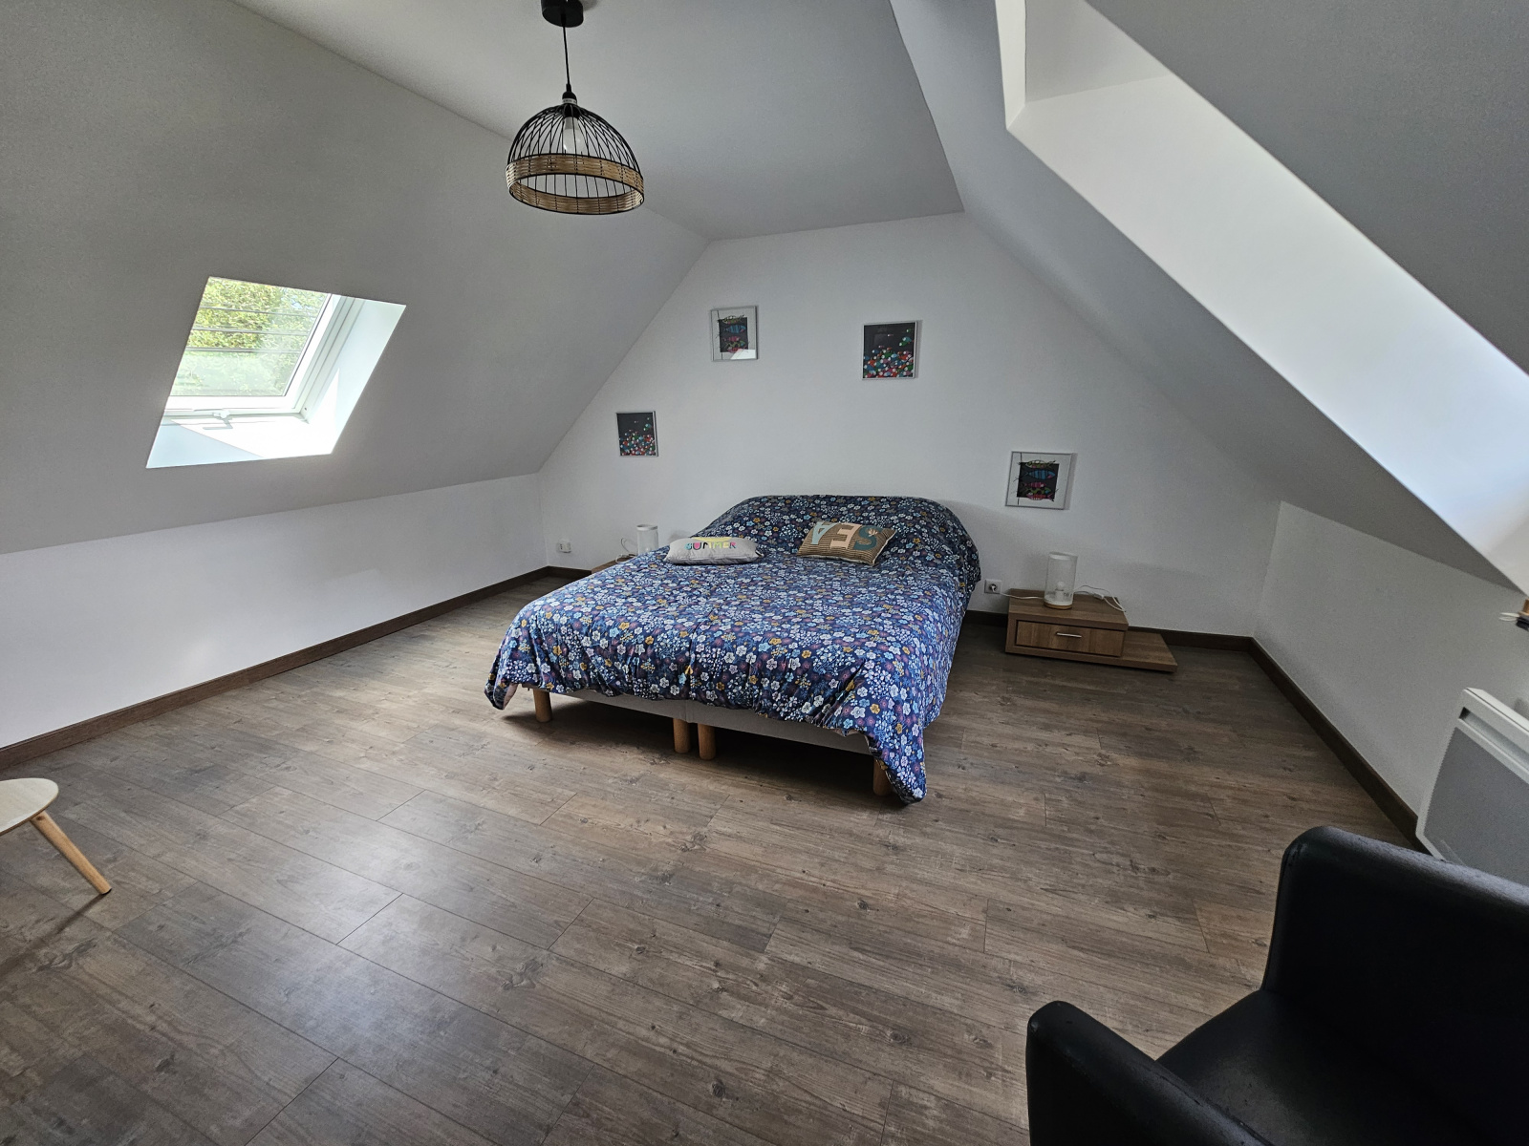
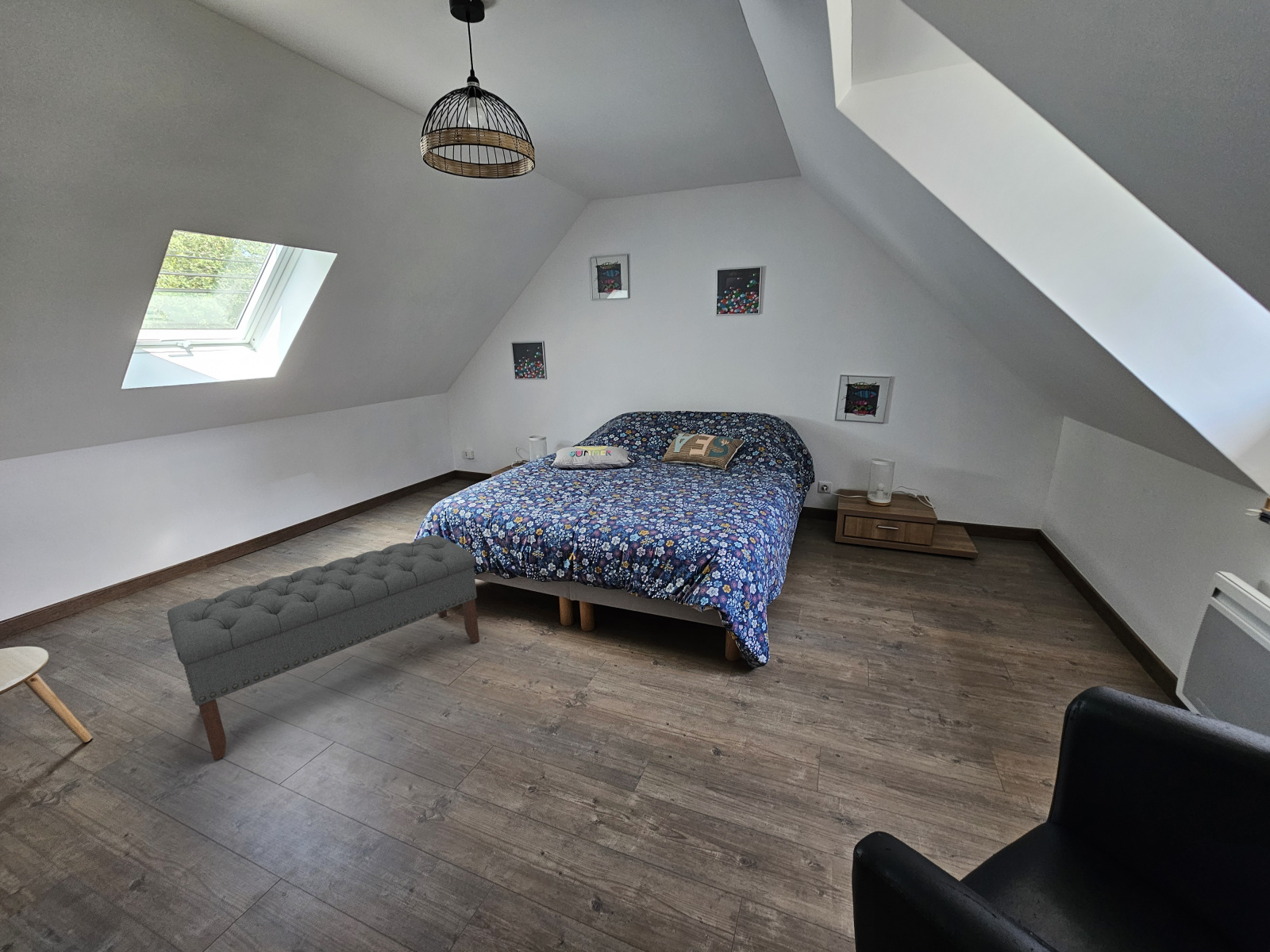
+ bench [167,535,480,762]
